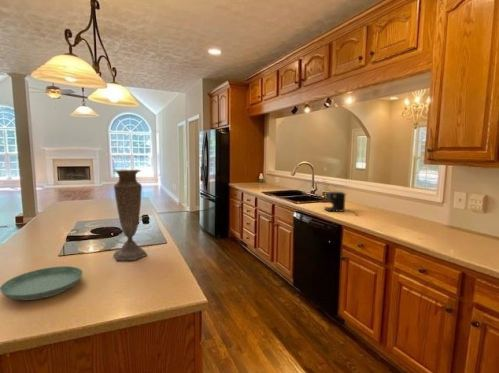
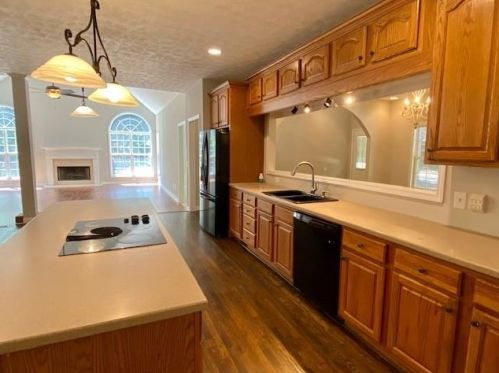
- saucer [0,265,84,301]
- vase [113,169,148,261]
- coffee maker [321,191,359,216]
